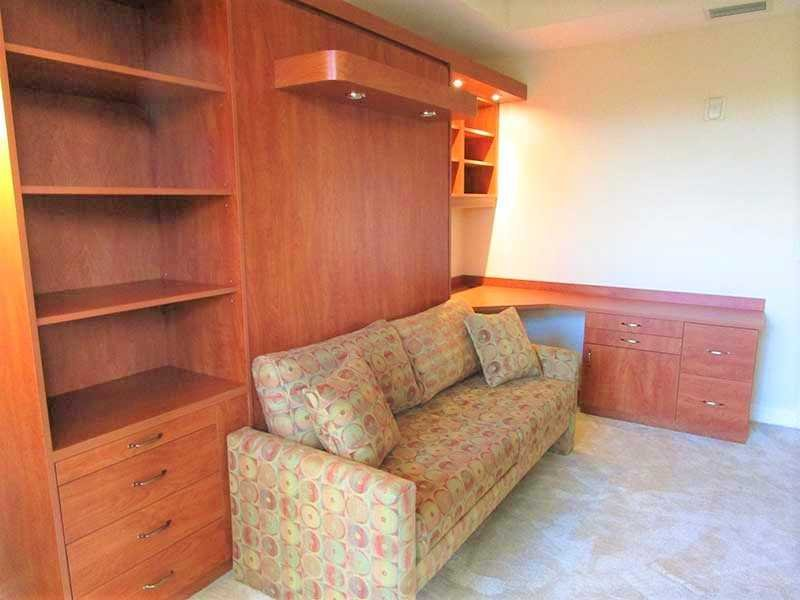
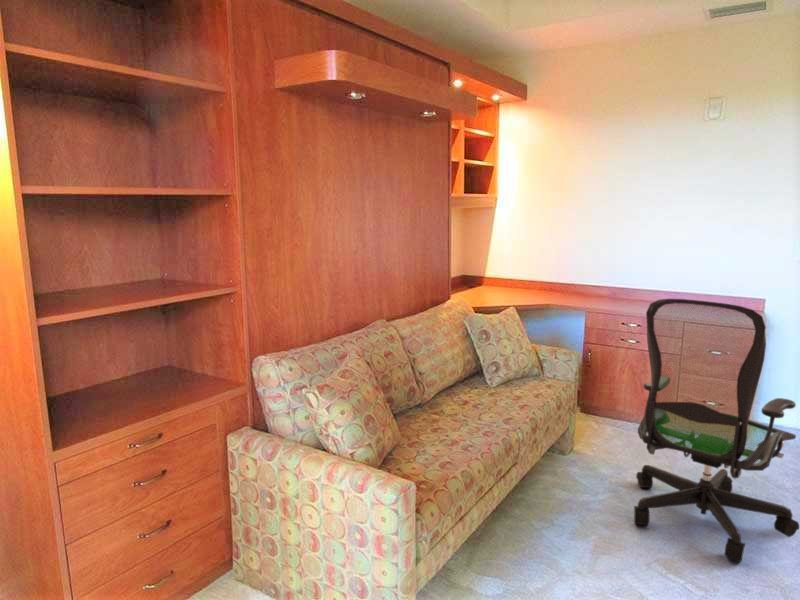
+ office chair [633,298,800,563]
